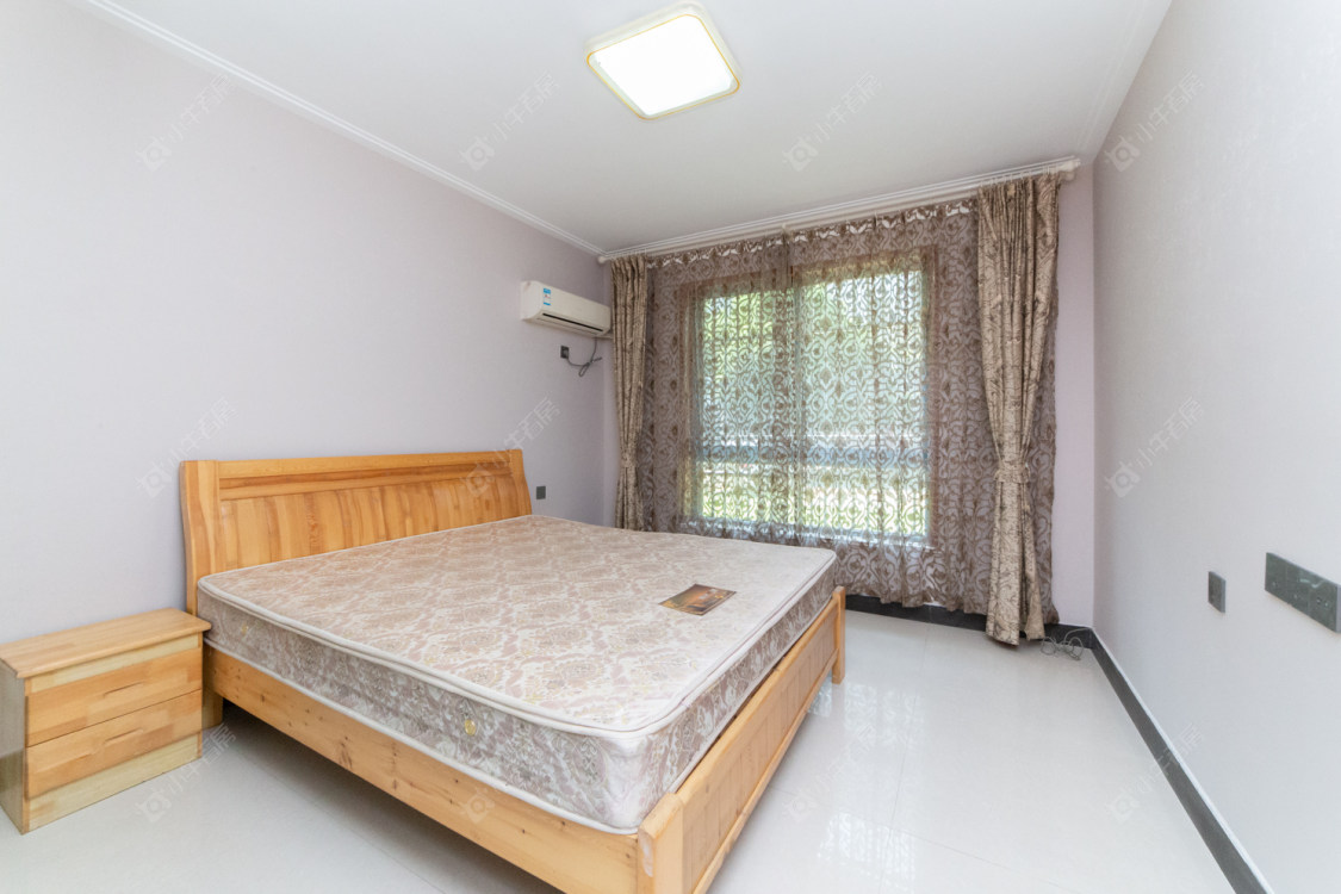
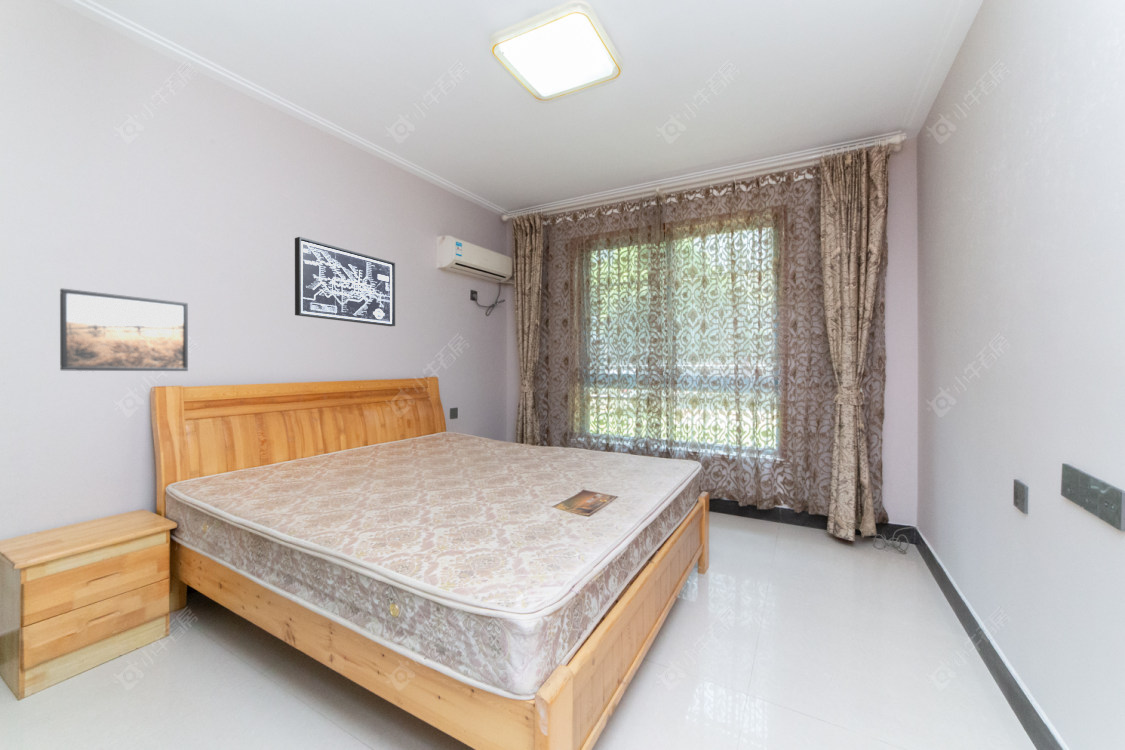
+ wall art [294,236,396,327]
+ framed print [59,287,189,372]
